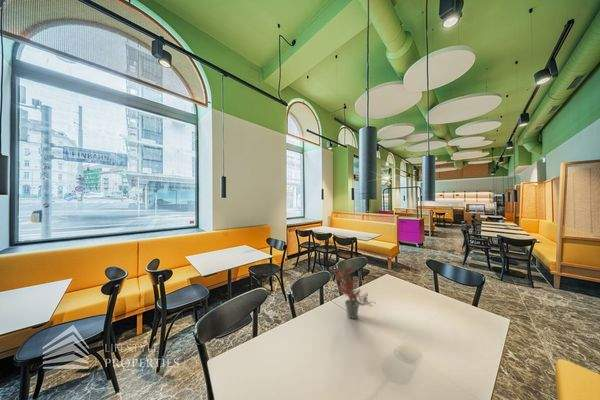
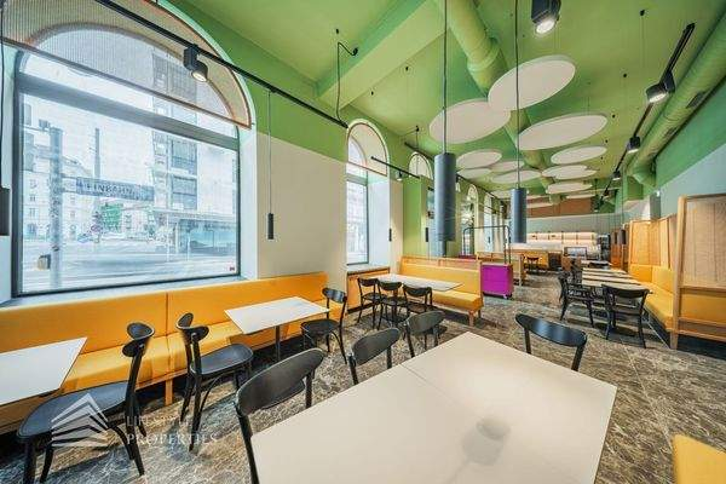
- potted plant [330,256,375,320]
